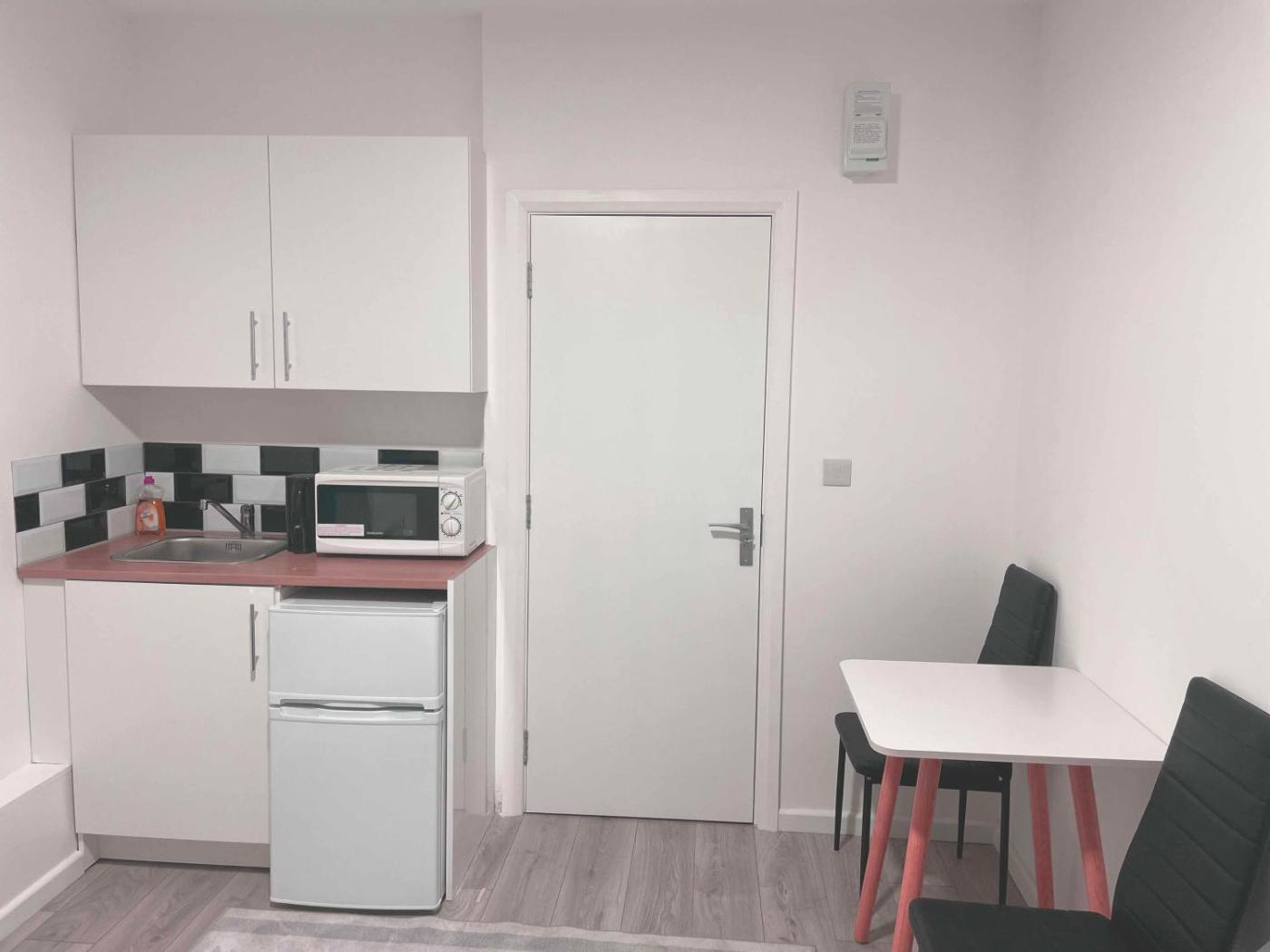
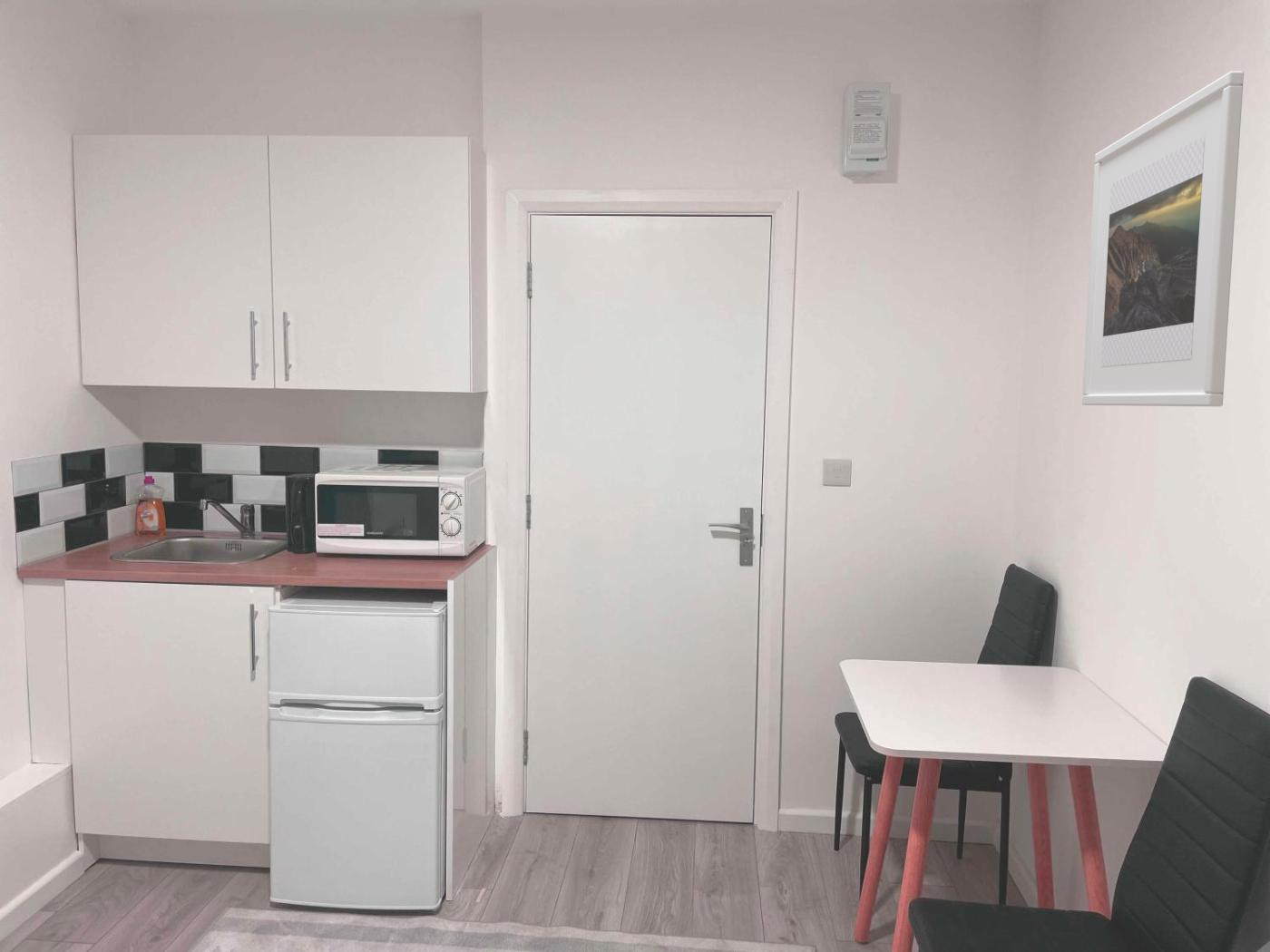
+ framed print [1081,71,1245,407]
